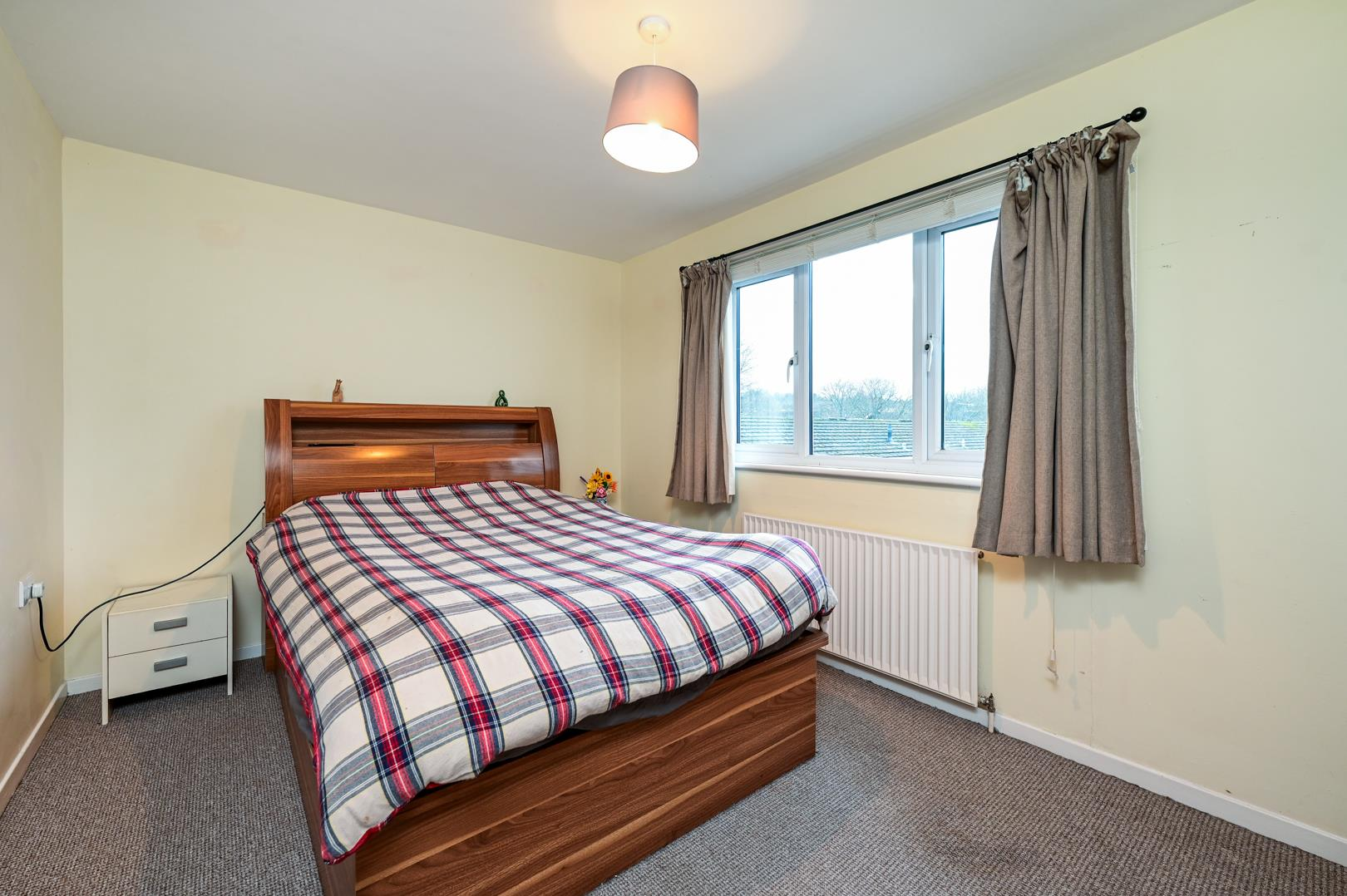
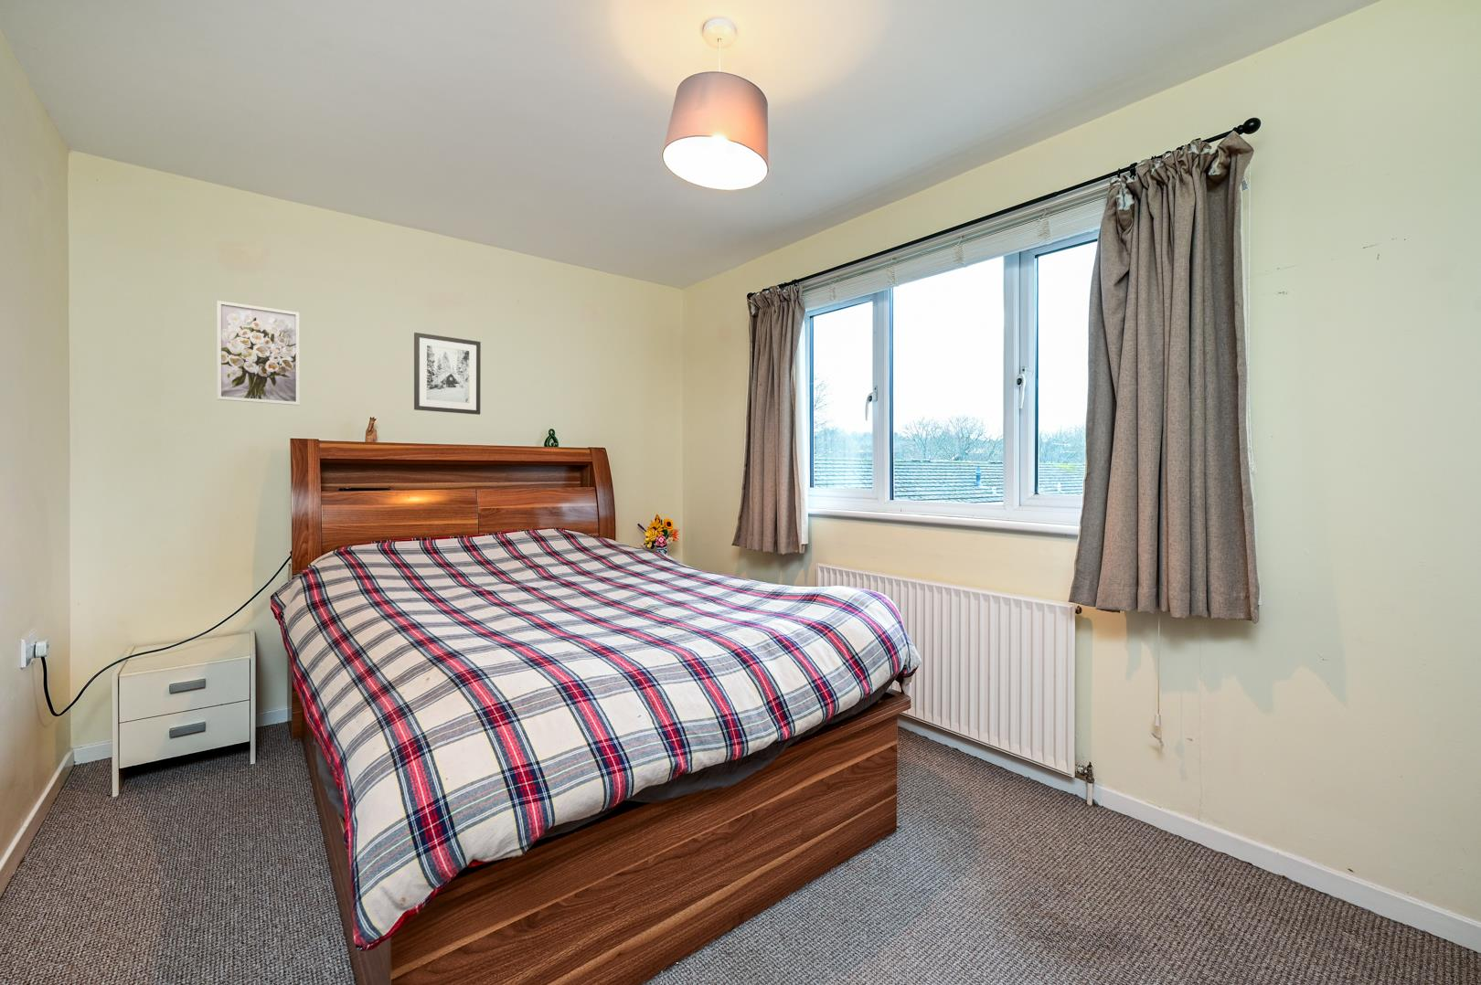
+ wall art [413,332,482,416]
+ wall art [217,300,301,407]
